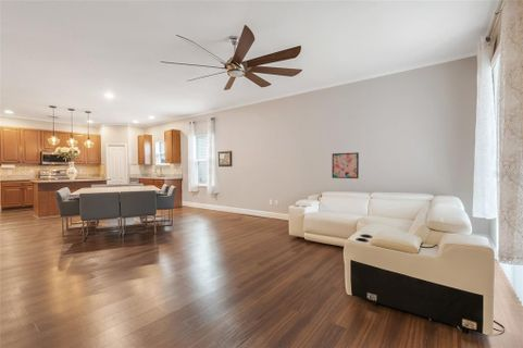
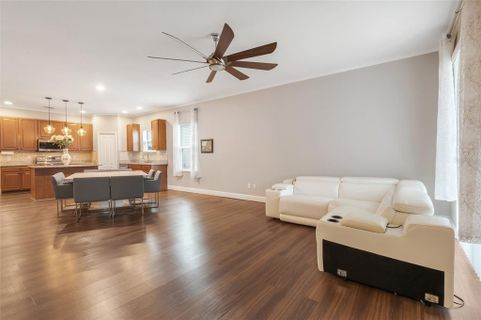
- wall art [331,151,360,179]
